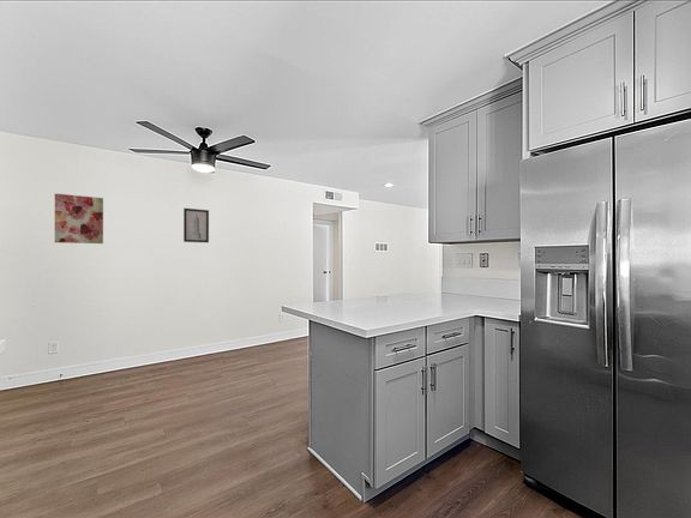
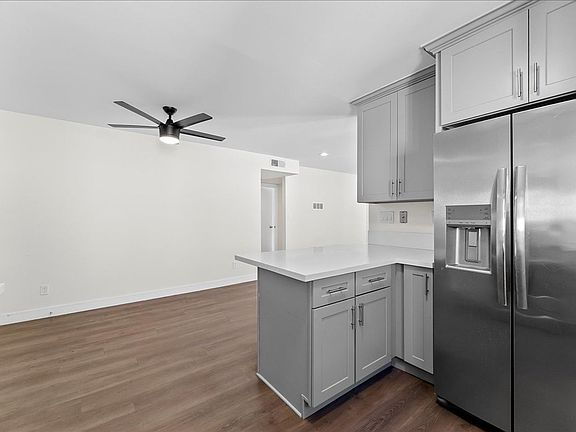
- wall art [182,207,210,243]
- wall art [54,193,104,245]
